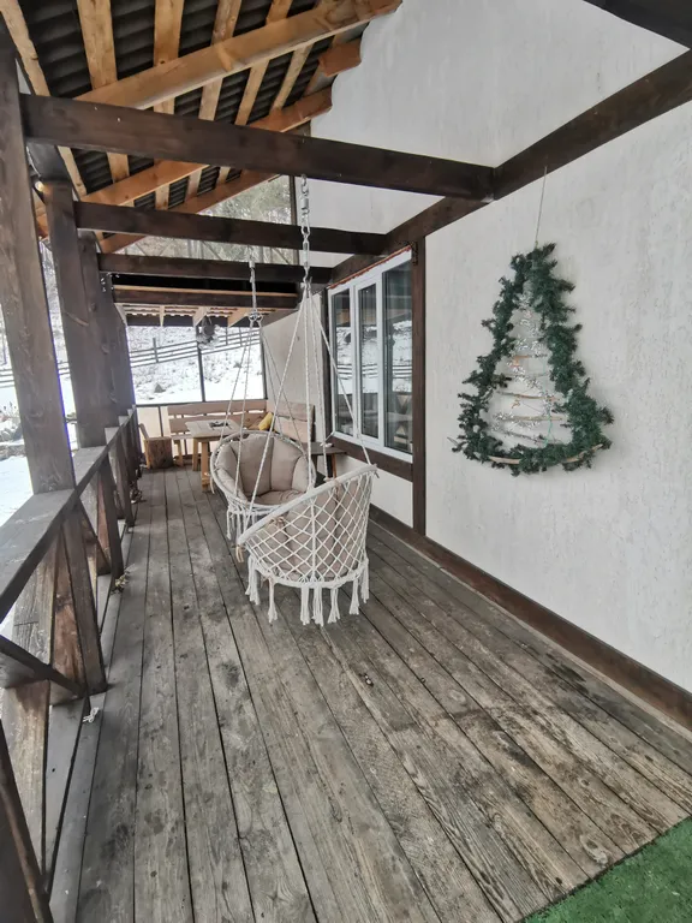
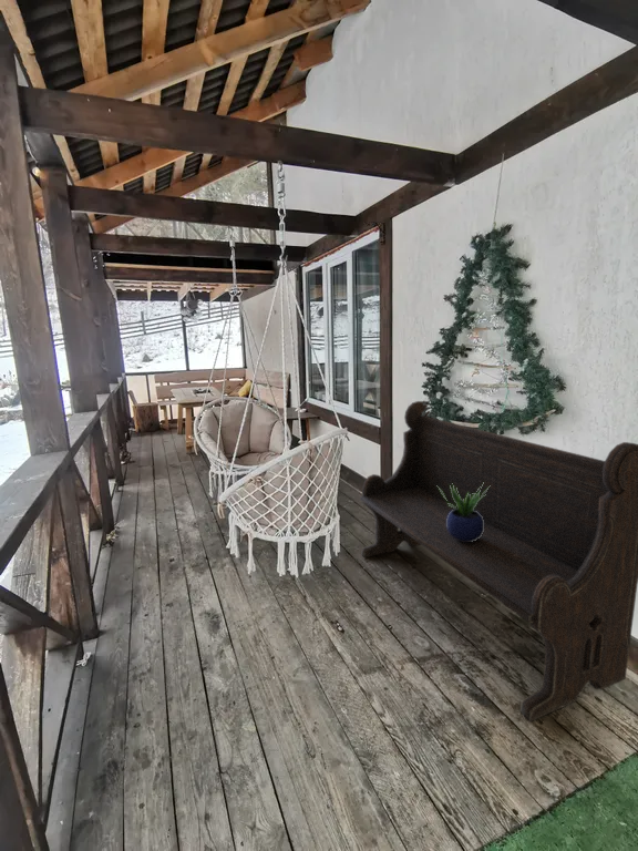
+ potted plant [436,482,491,542]
+ bench [359,400,638,722]
